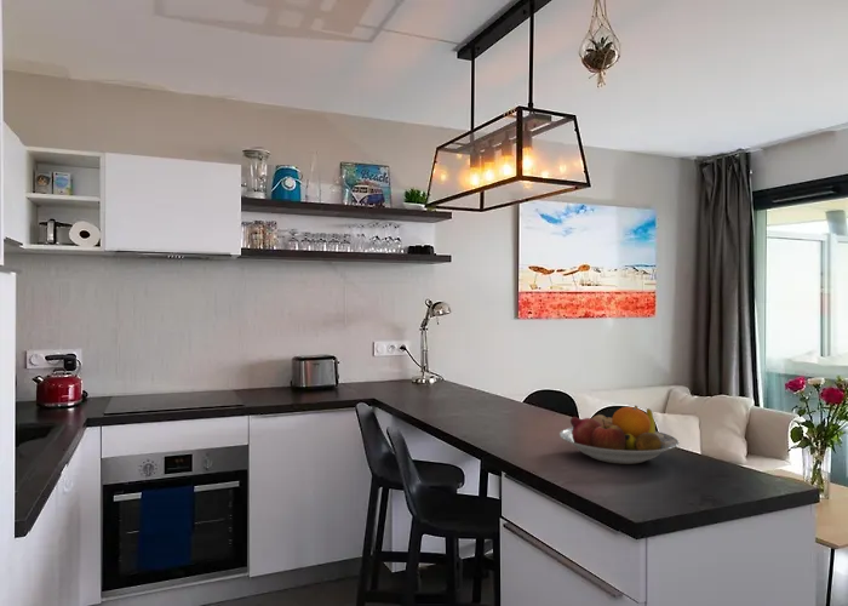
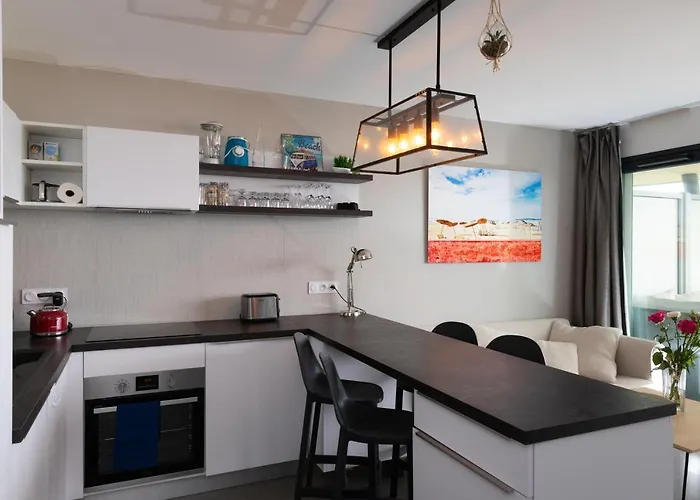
- fruit bowl [558,404,680,465]
